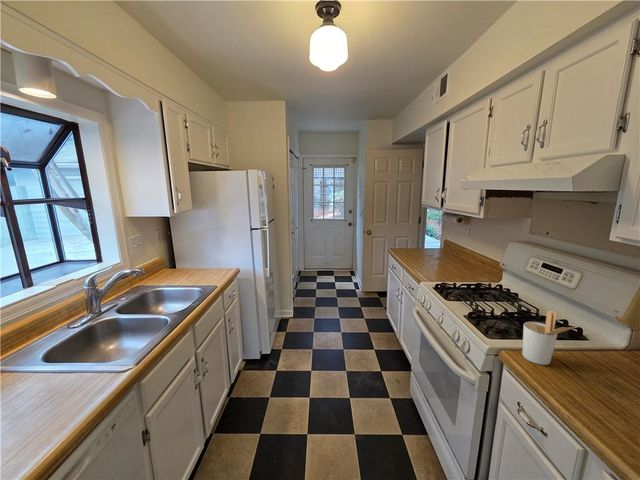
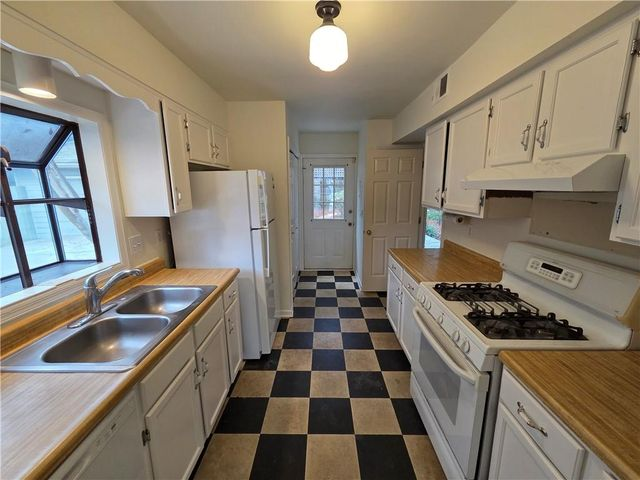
- utensil holder [521,310,580,366]
